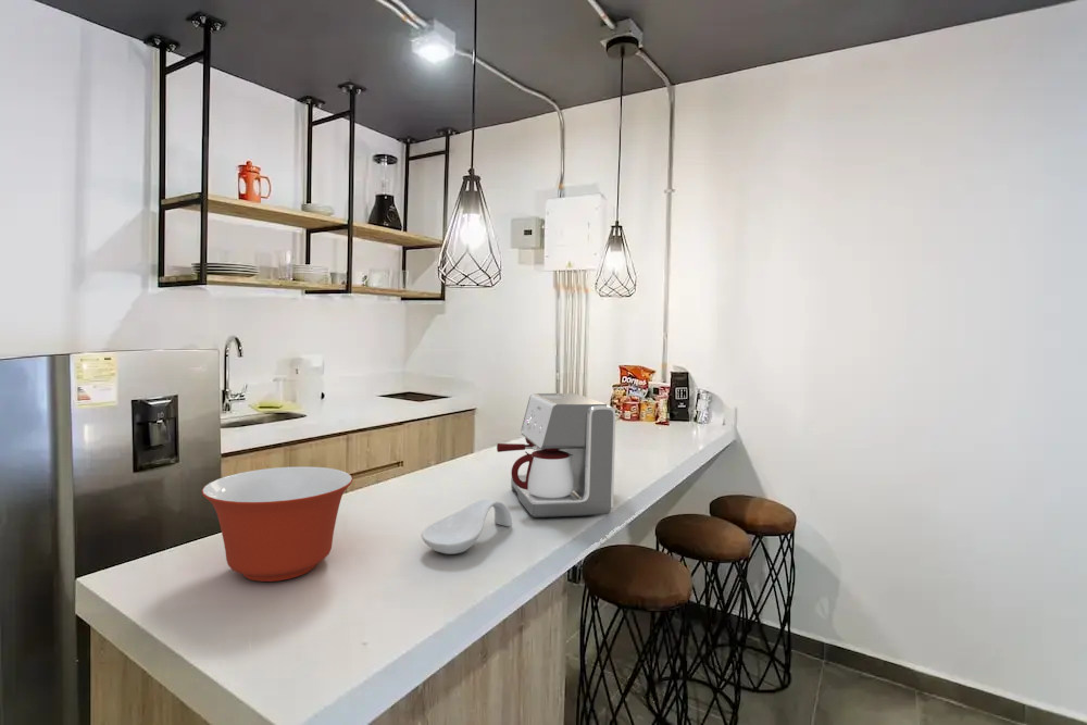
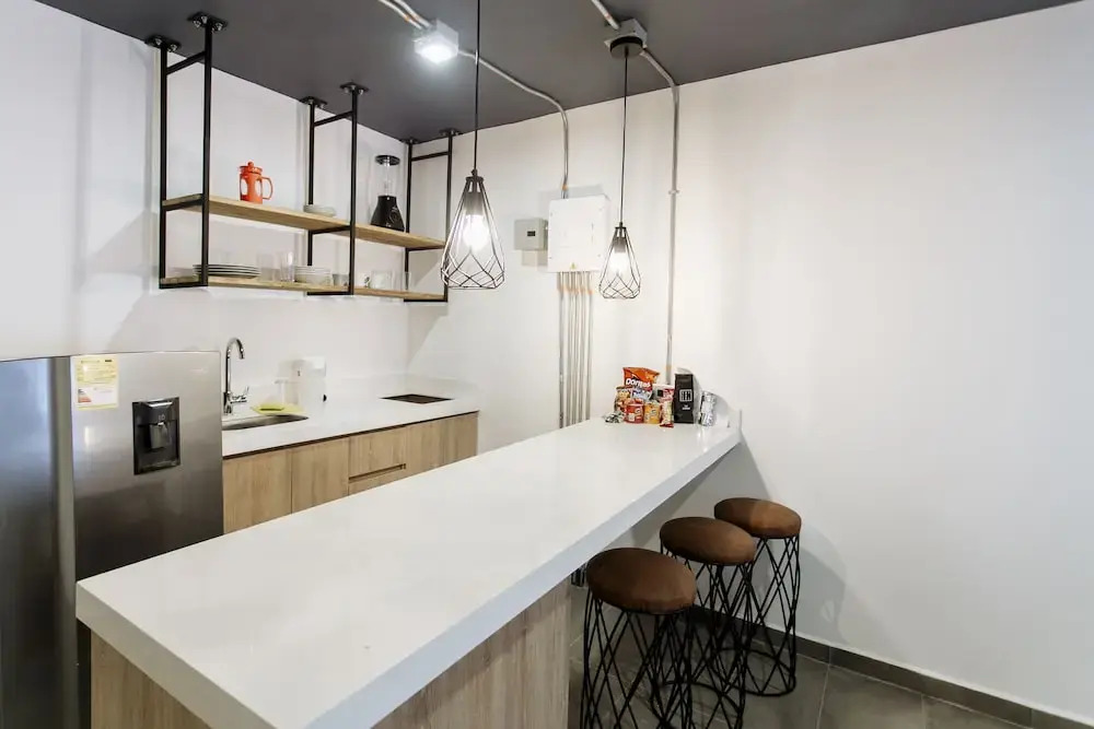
- coffee maker [496,392,616,518]
- spoon rest [421,498,513,555]
- mixing bowl [201,465,354,583]
